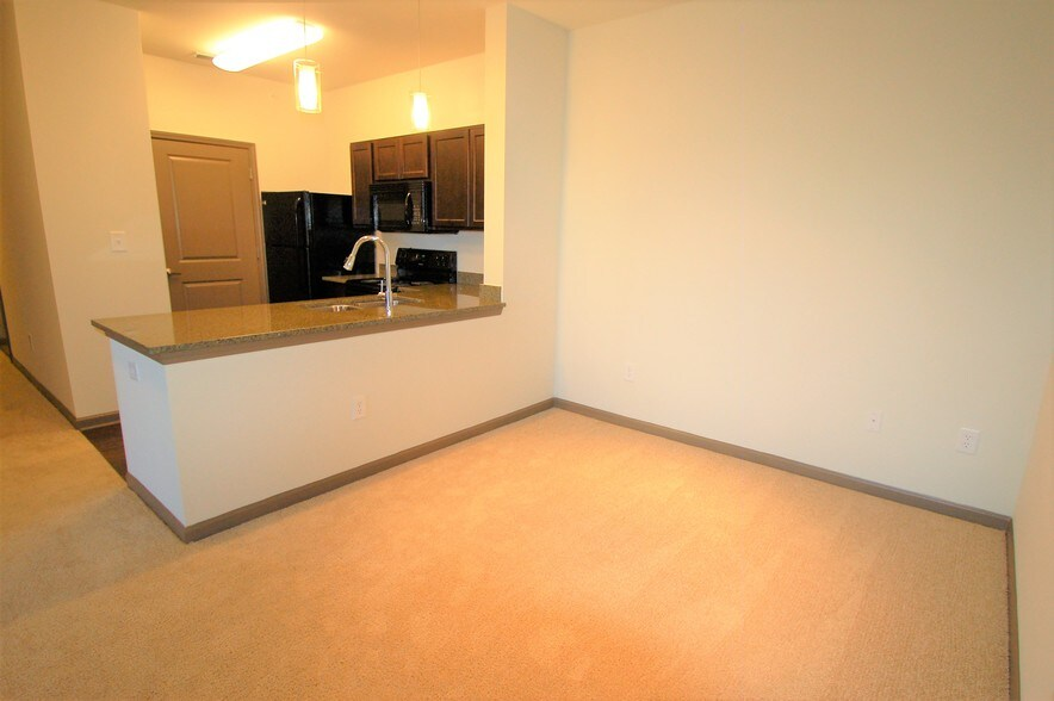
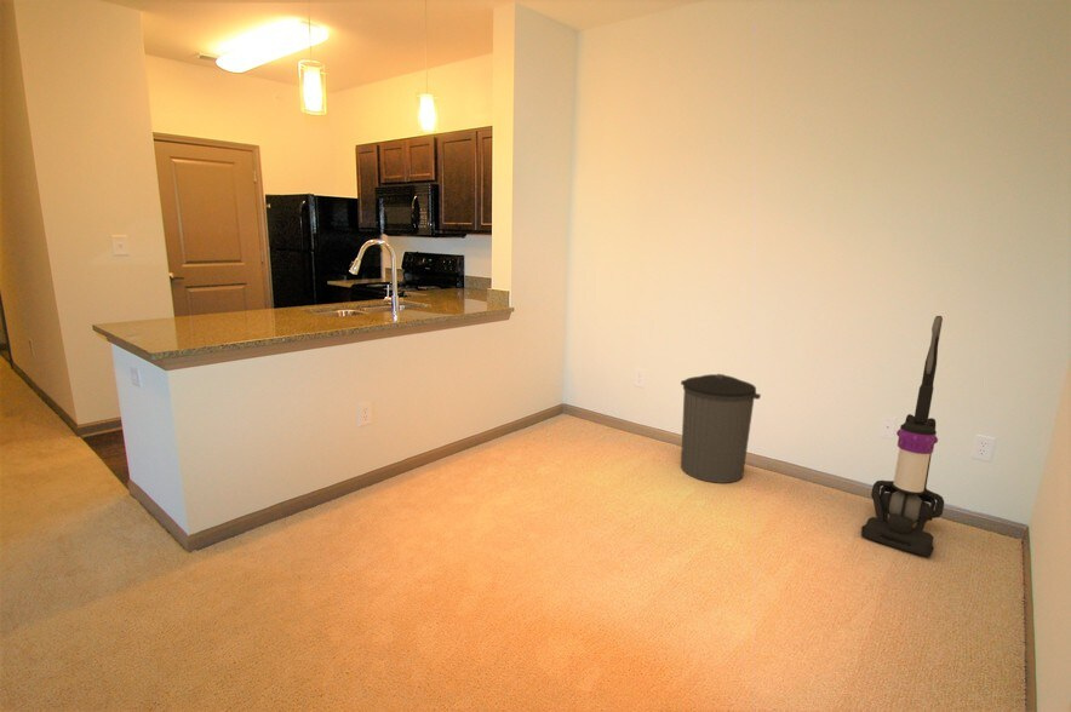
+ trash can [680,373,762,484]
+ vacuum cleaner [860,315,945,558]
